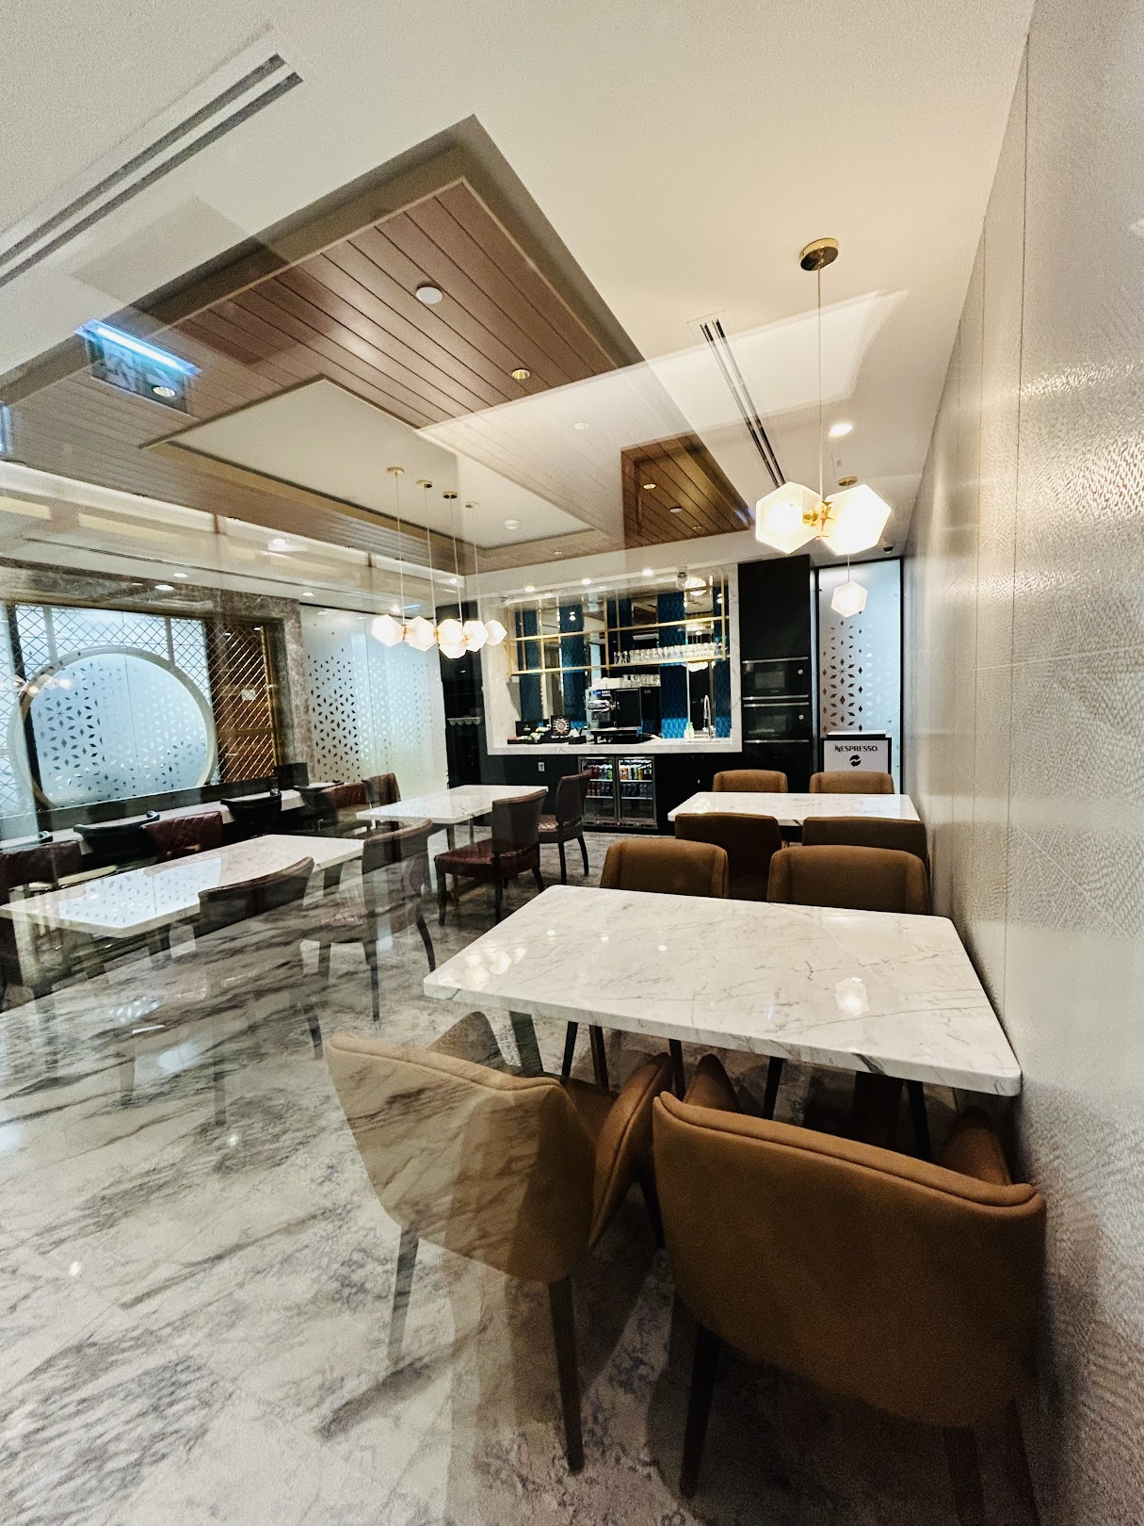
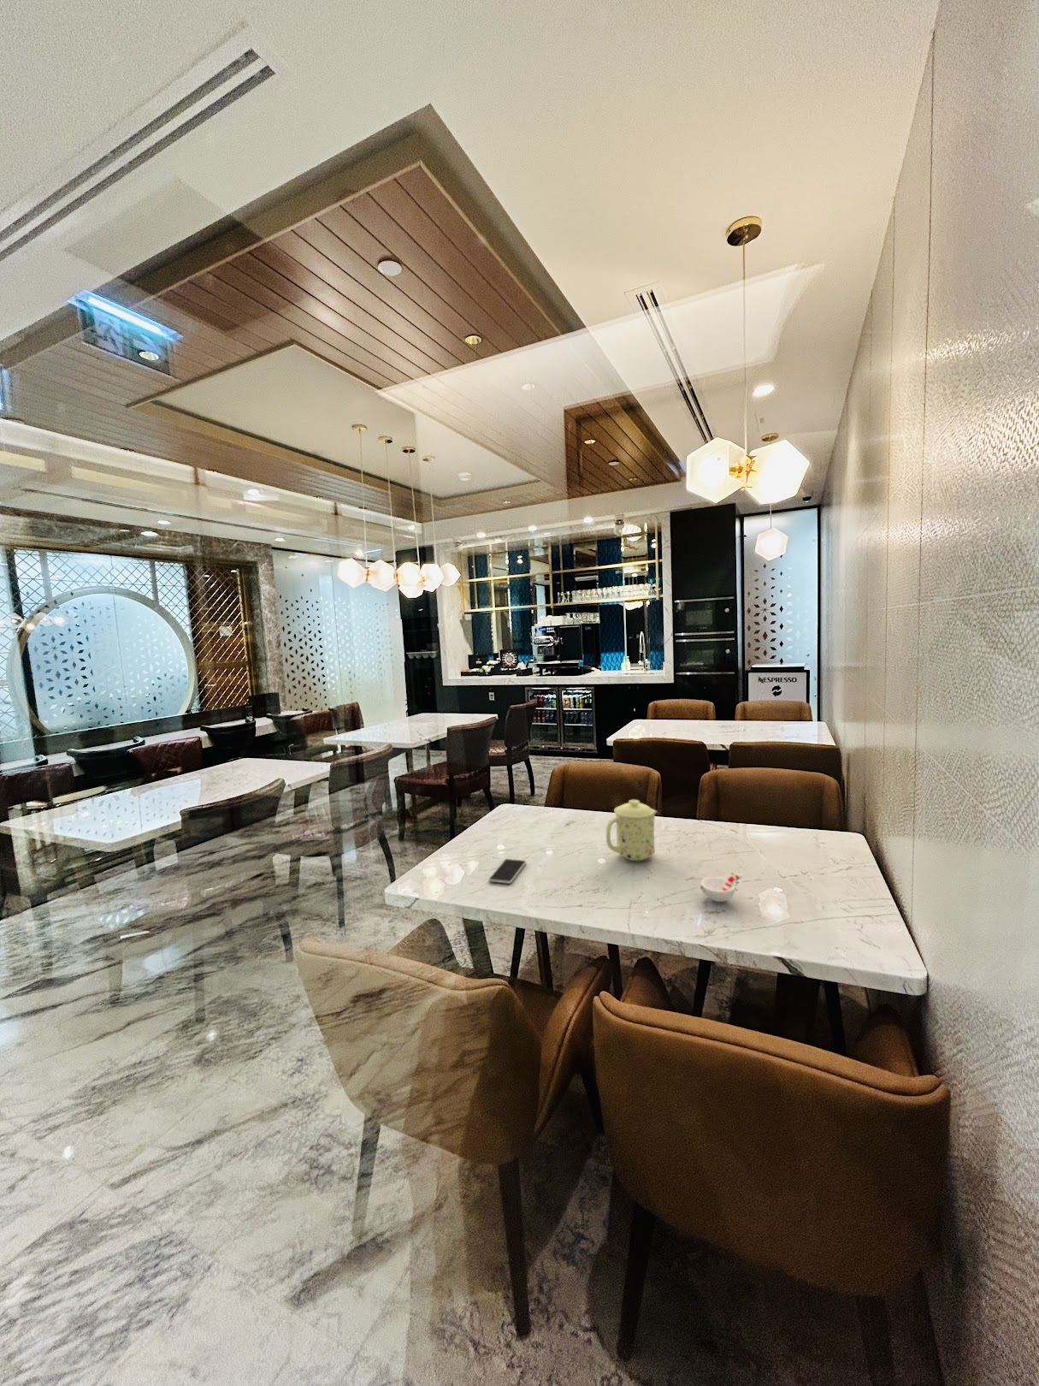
+ smartphone [488,858,527,885]
+ cup [700,873,742,903]
+ mug [606,799,658,861]
